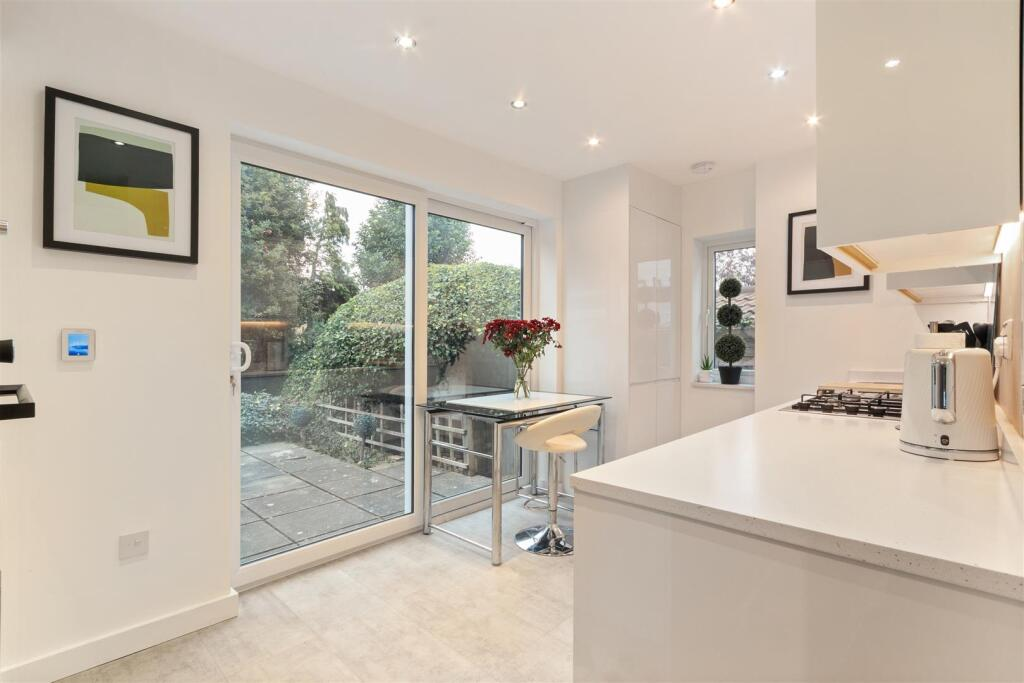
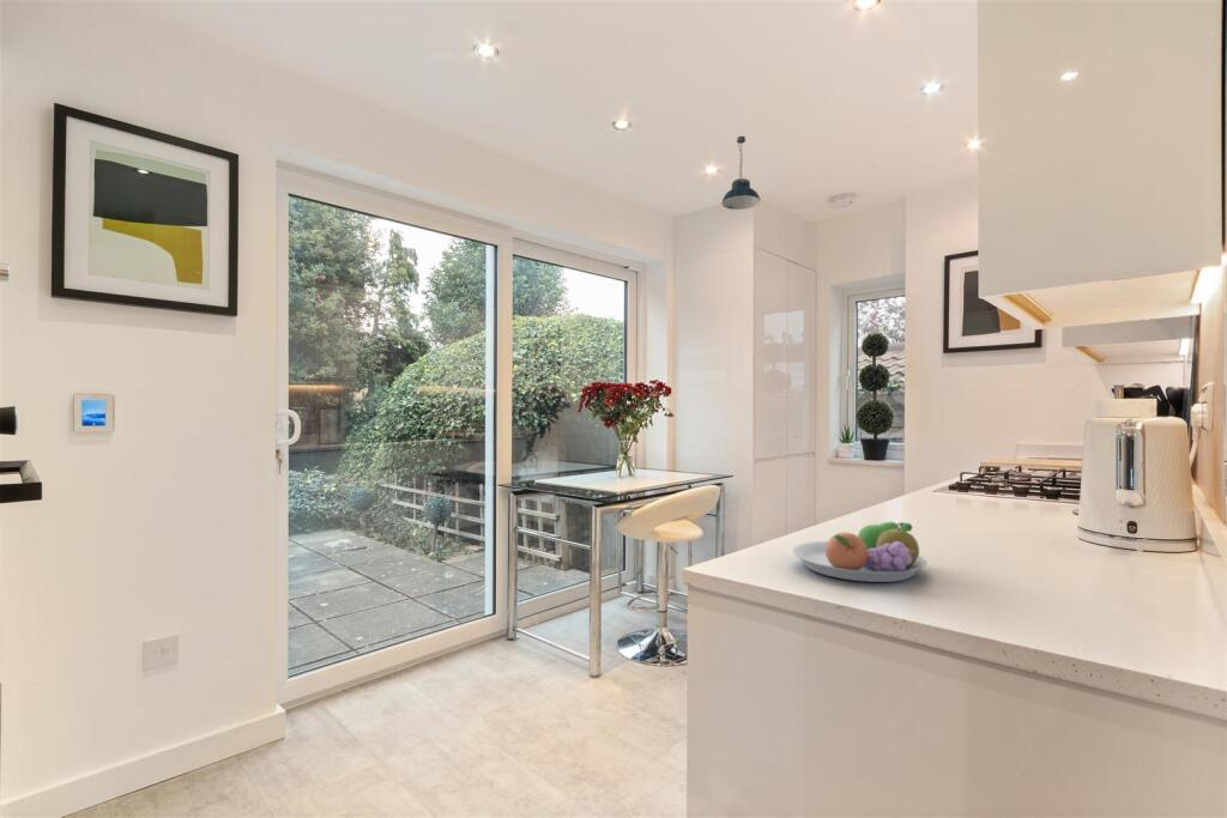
+ pendant light [720,135,762,211]
+ fruit bowl [792,521,929,583]
